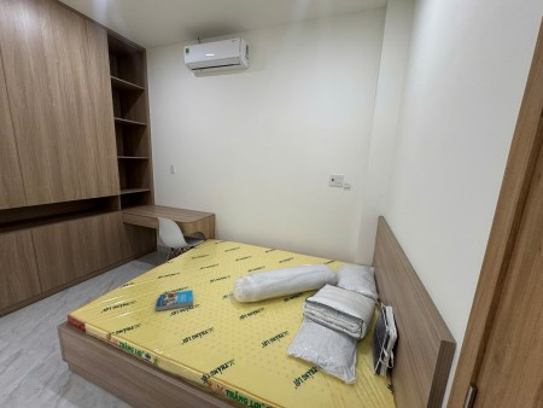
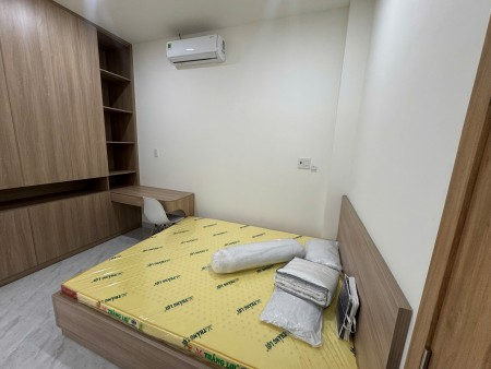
- book [154,288,194,313]
